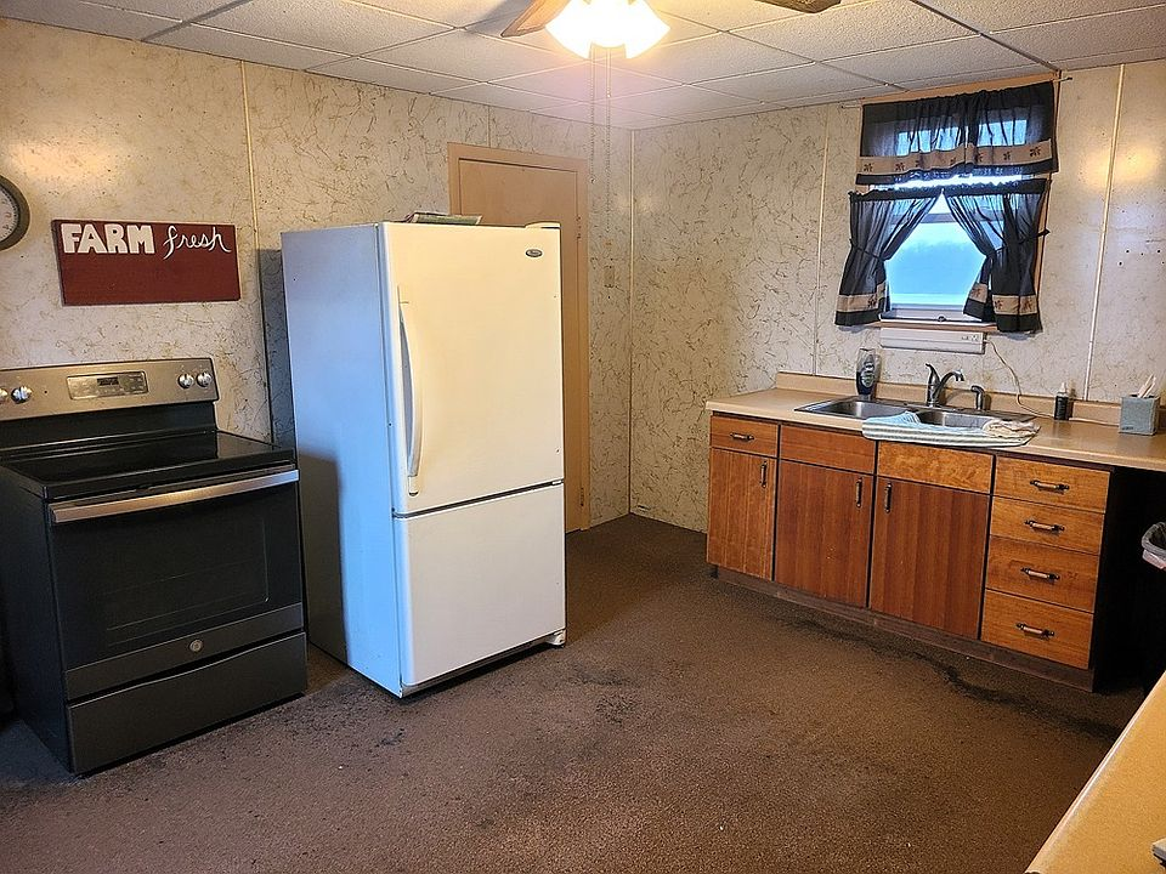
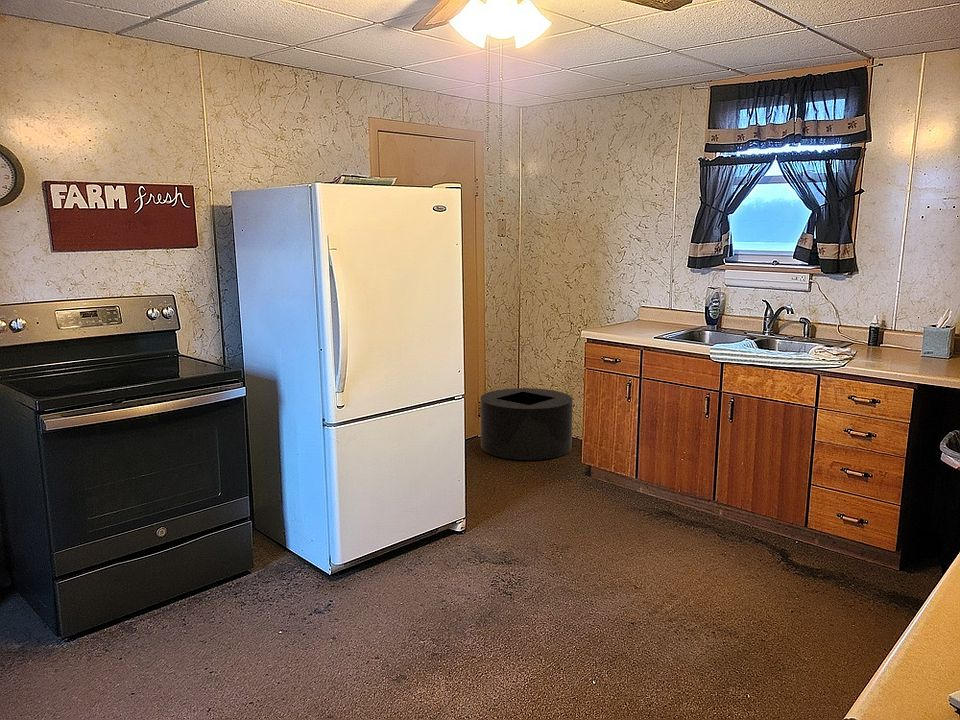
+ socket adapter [480,387,574,461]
